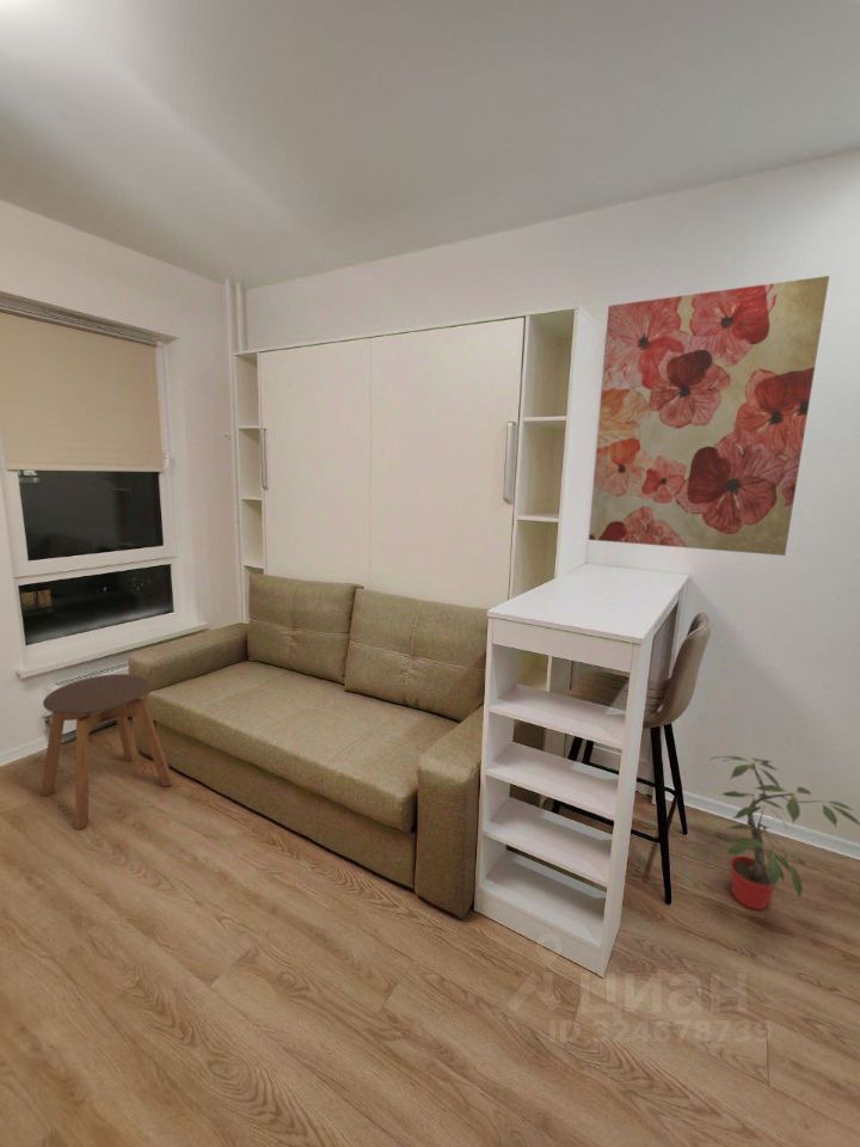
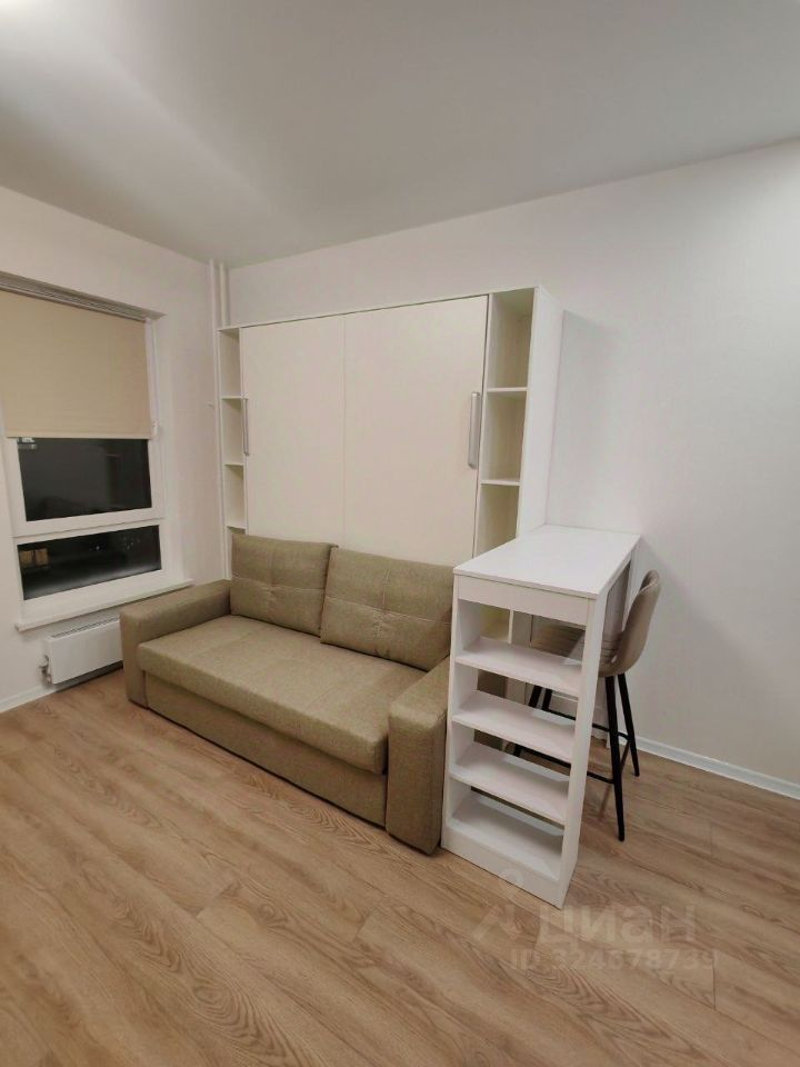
- stool [39,673,174,830]
- wall art [588,275,830,557]
- potted plant [710,755,860,910]
